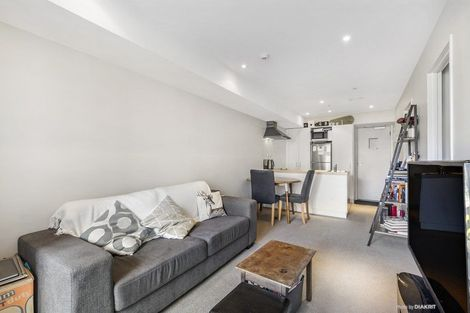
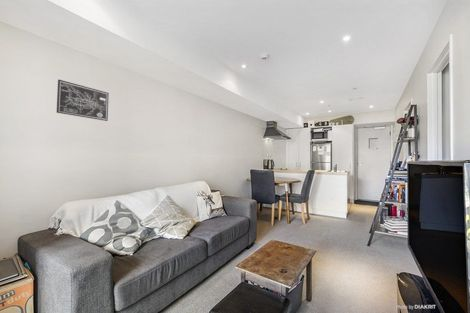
+ wall art [56,79,110,122]
